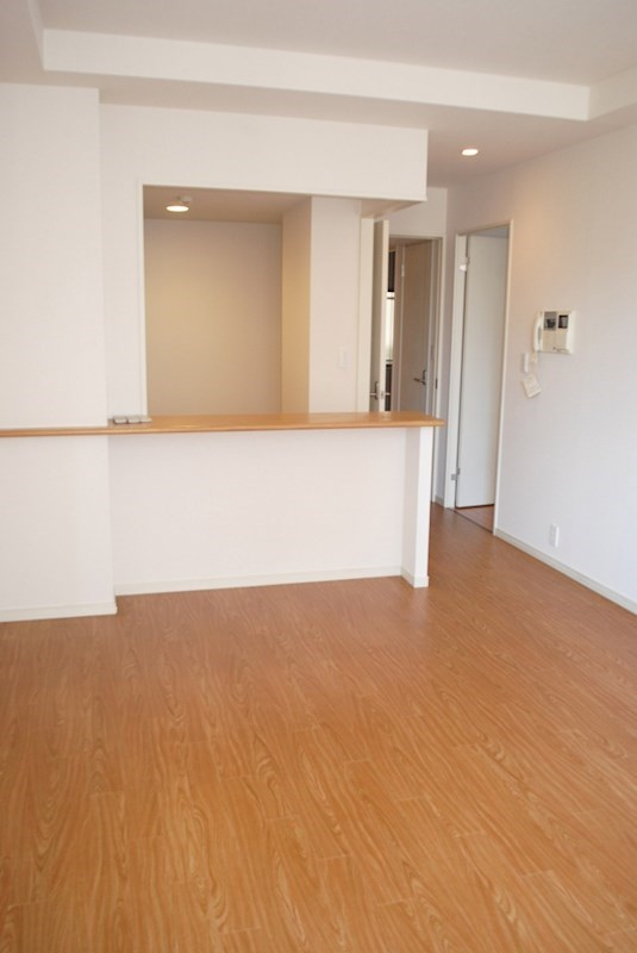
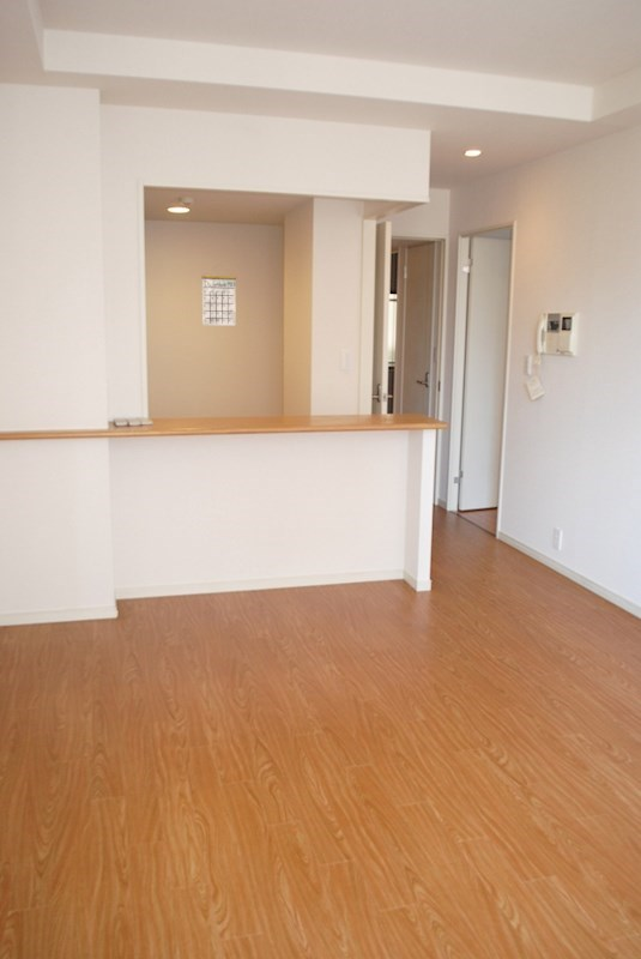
+ calendar [200,264,237,327]
